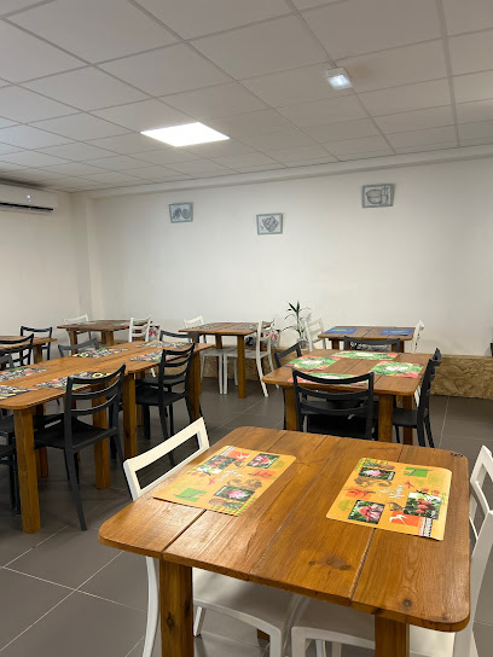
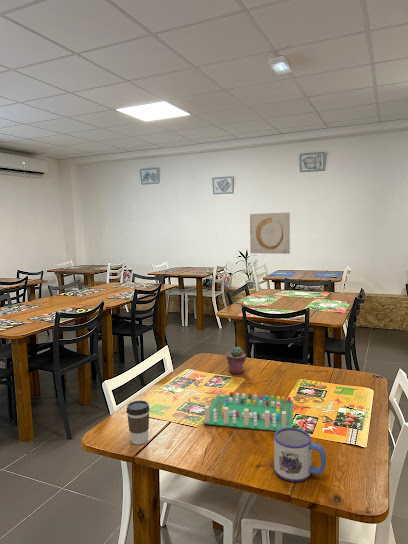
+ coffee cup [126,399,151,446]
+ board game [202,391,294,432]
+ potted succulent [225,346,247,375]
+ mug [273,427,327,483]
+ wall art [249,212,291,255]
